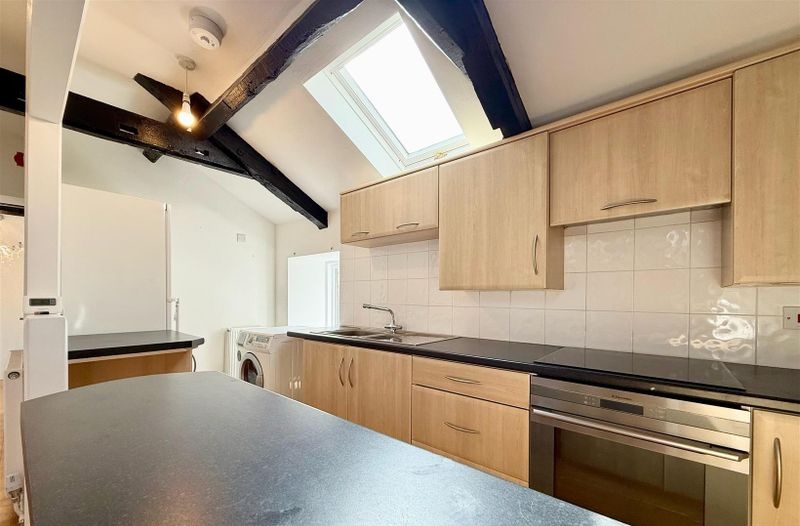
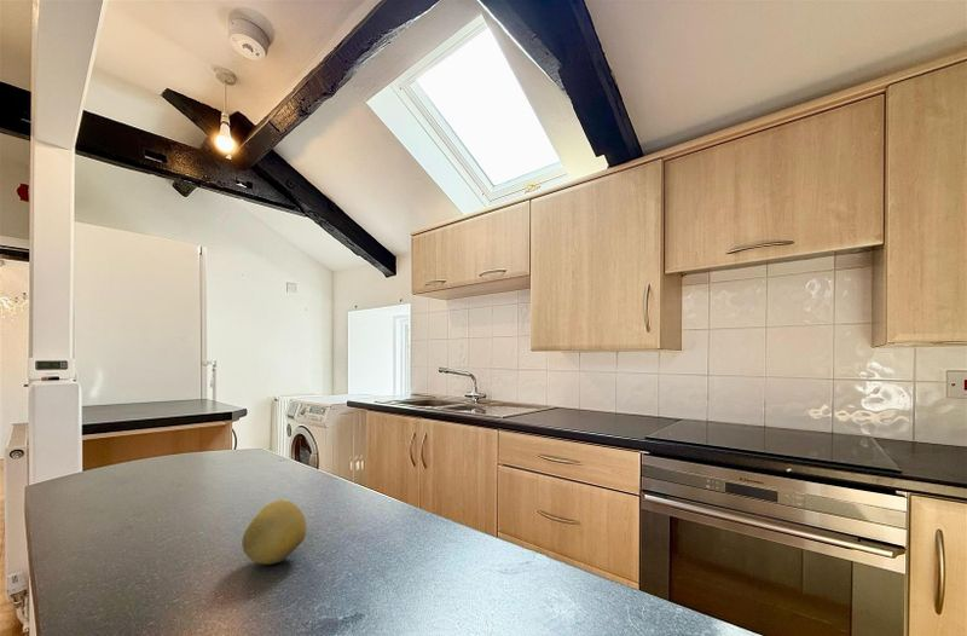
+ fruit [241,499,307,566]
